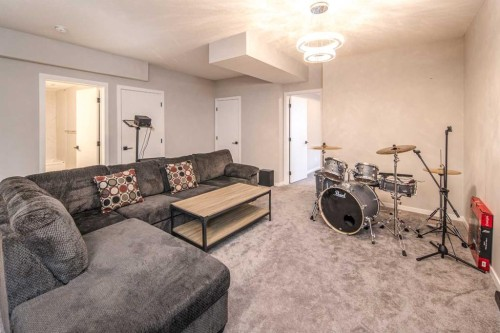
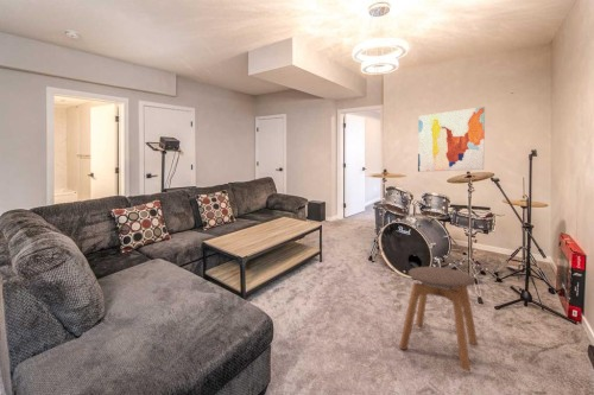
+ stool [398,266,479,372]
+ wall art [417,106,486,173]
